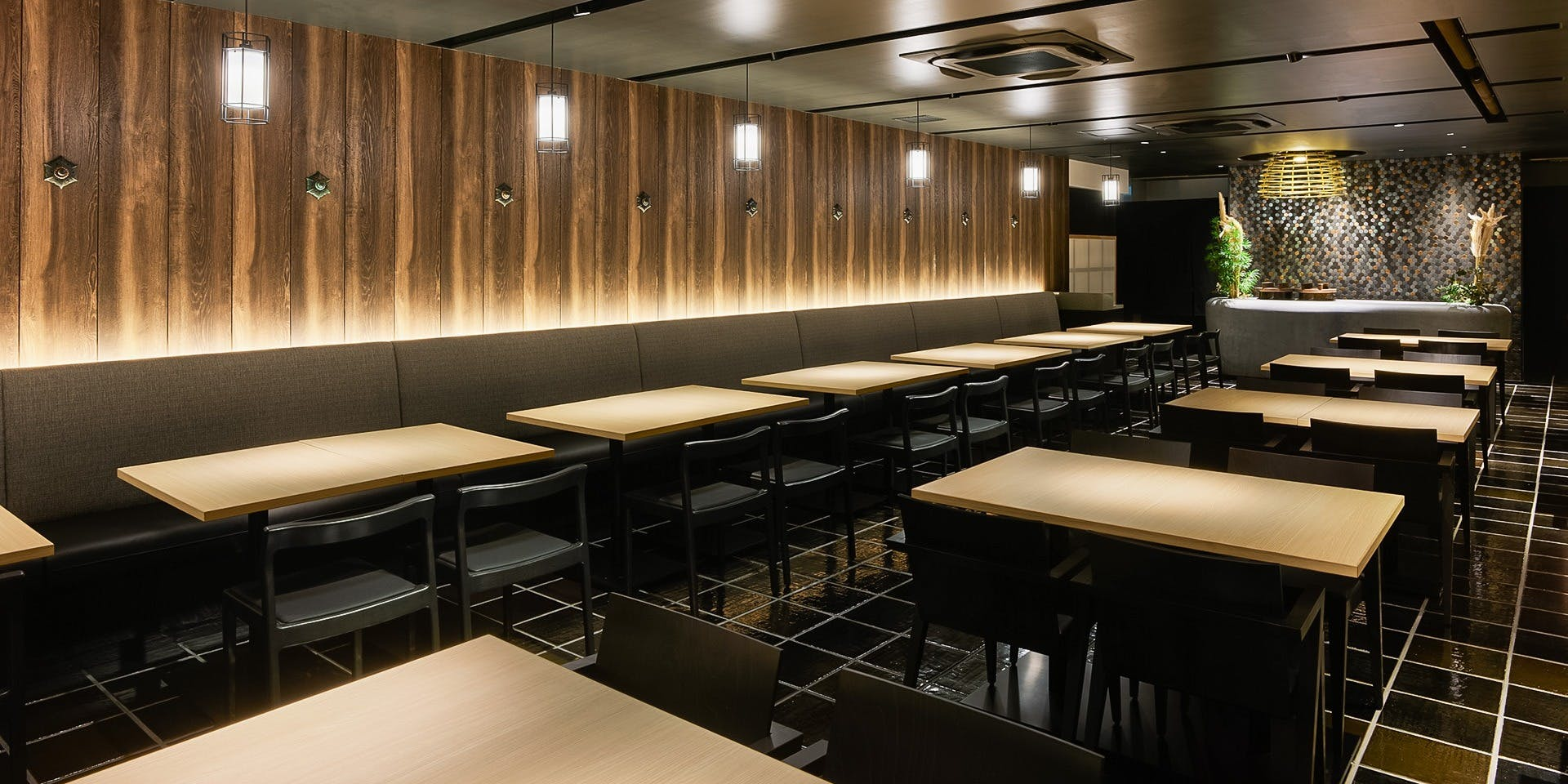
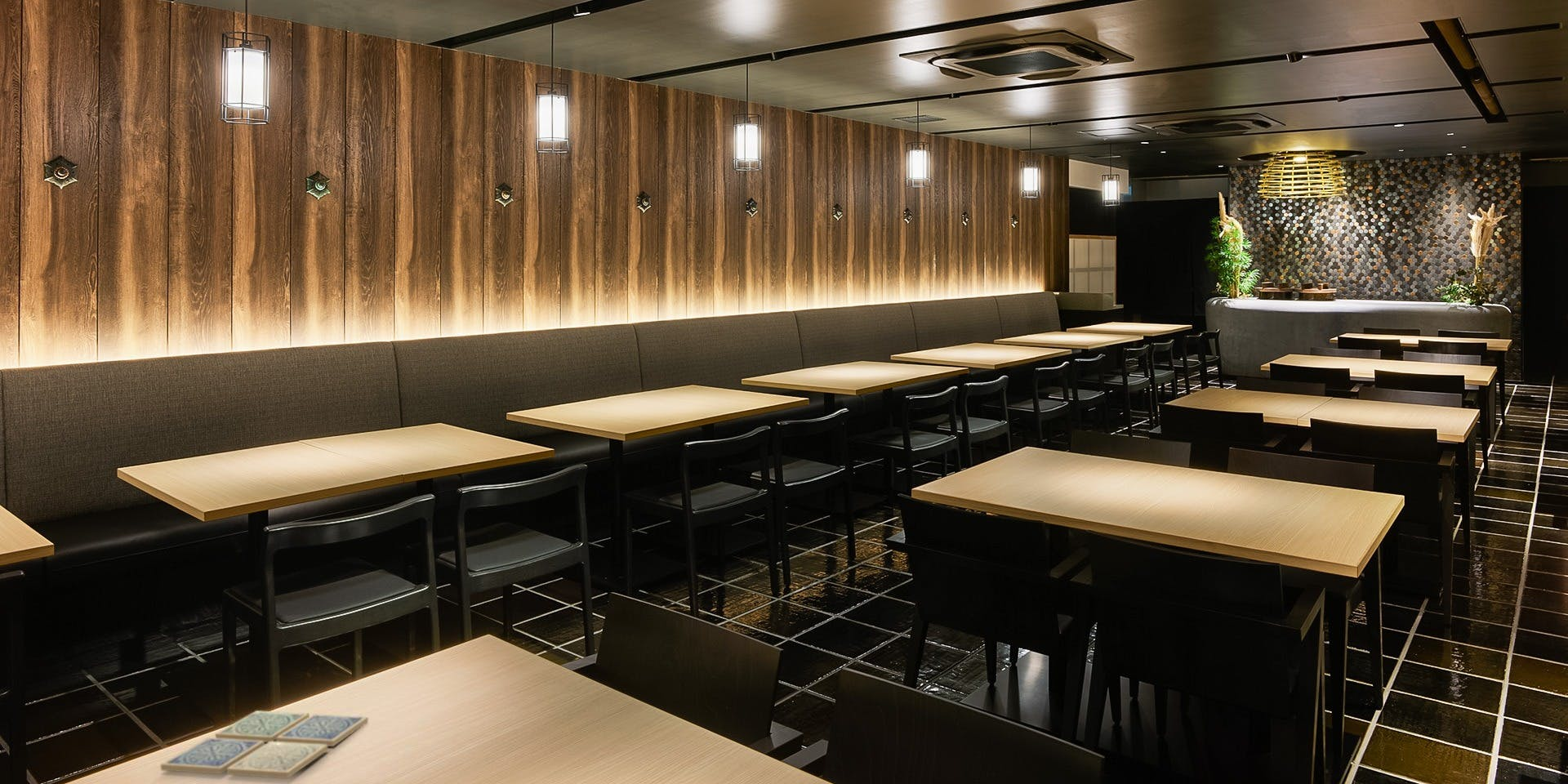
+ drink coaster [160,710,369,779]
